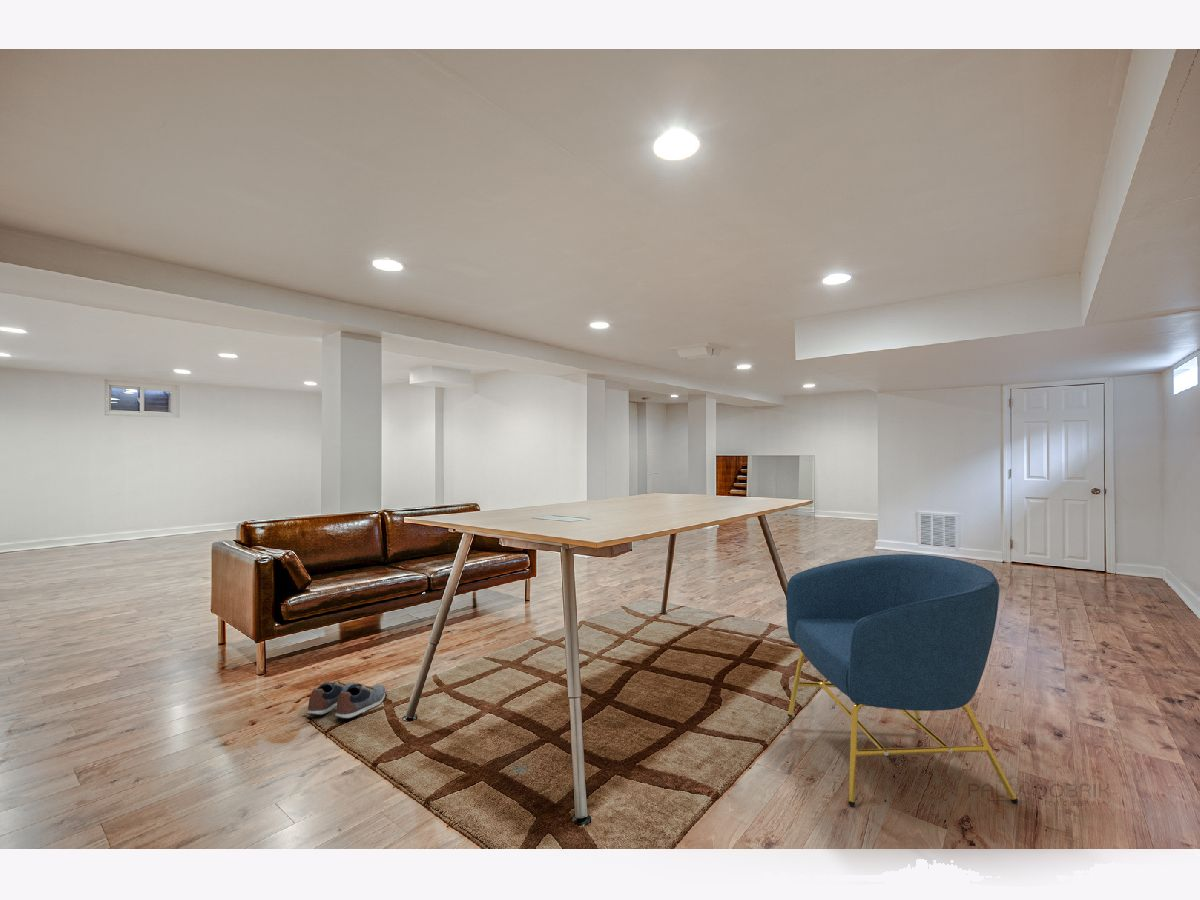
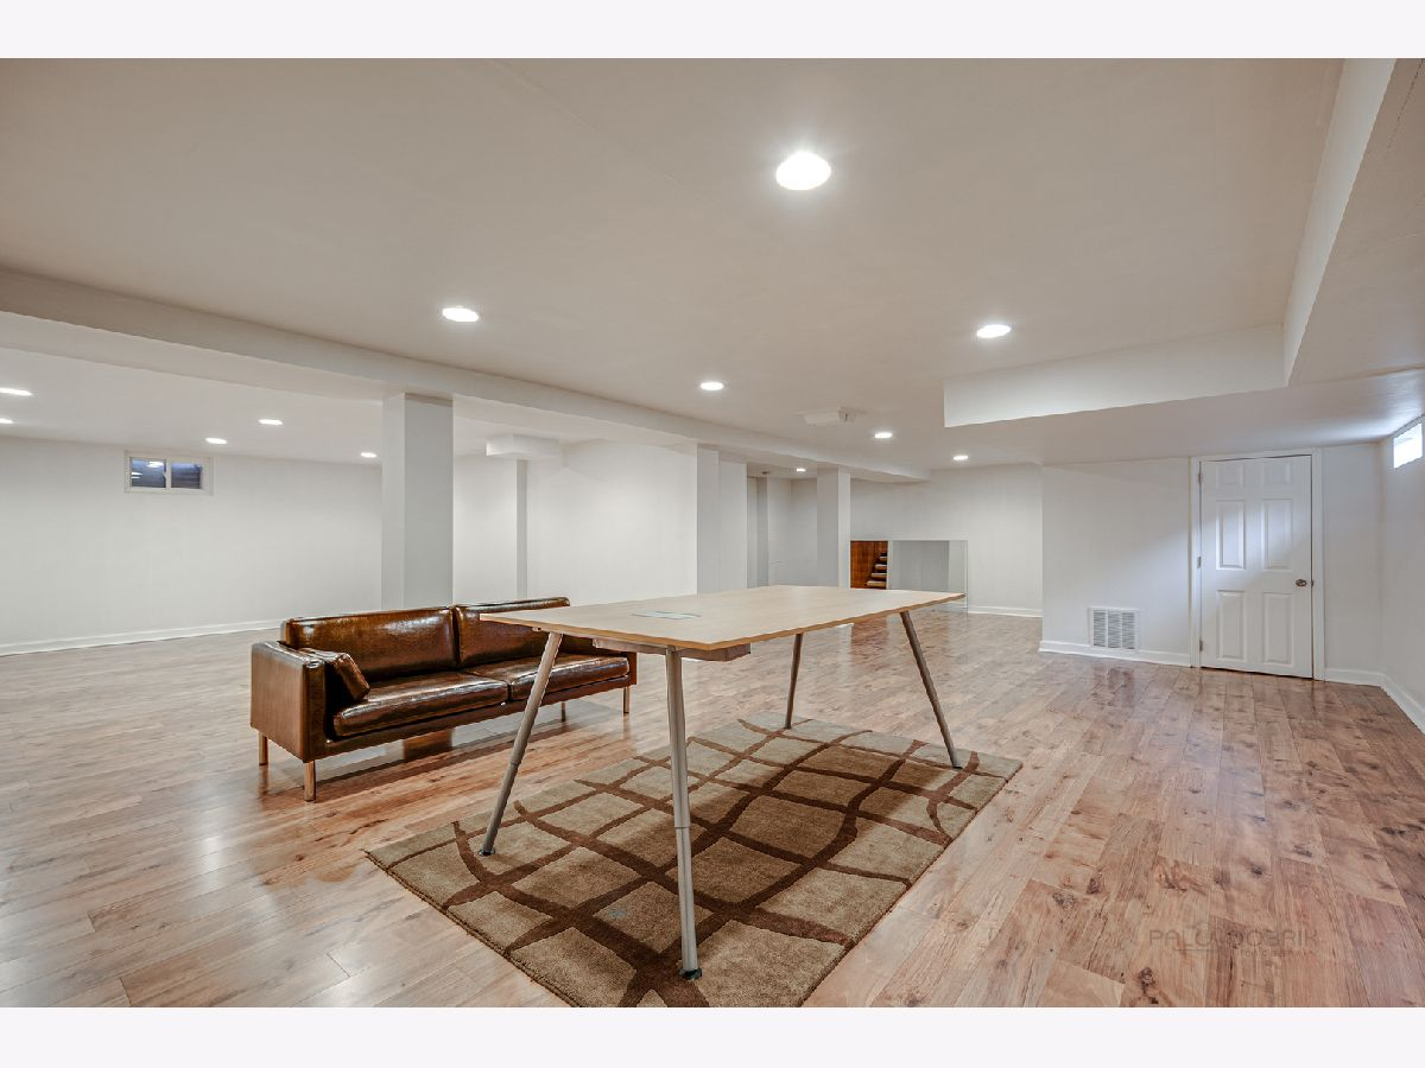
- shoe [306,680,386,720]
- armchair [785,553,1019,807]
